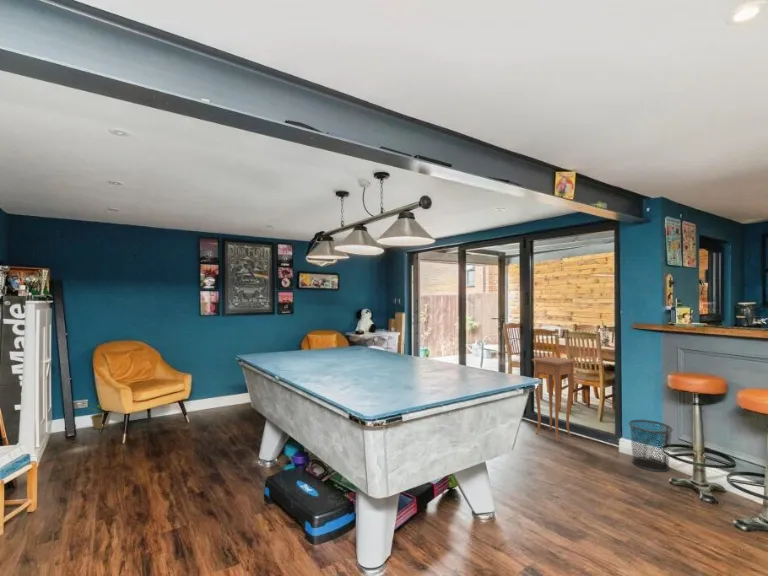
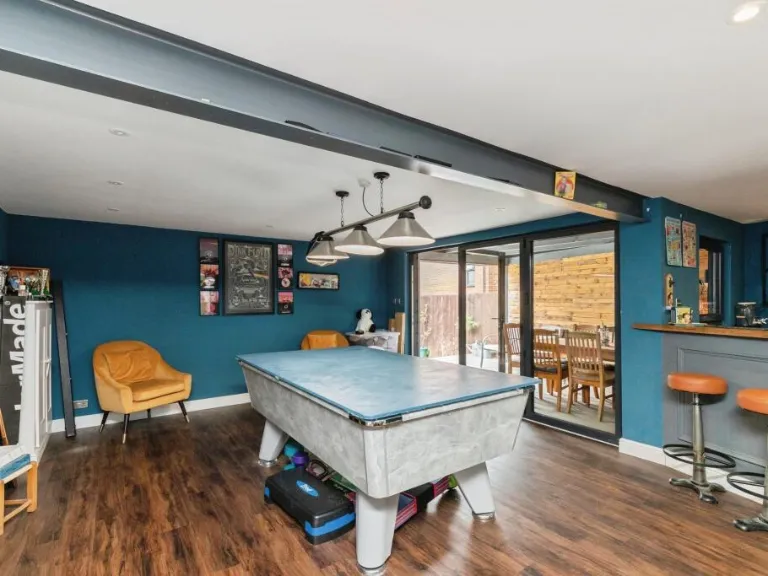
- potted plant [83,401,112,430]
- side table [531,355,577,442]
- waste bin [628,419,674,473]
